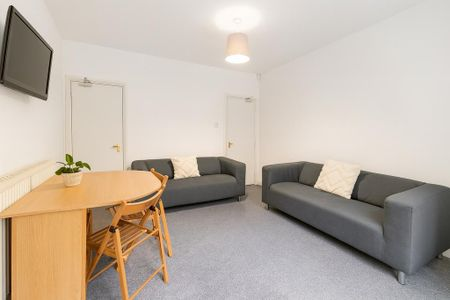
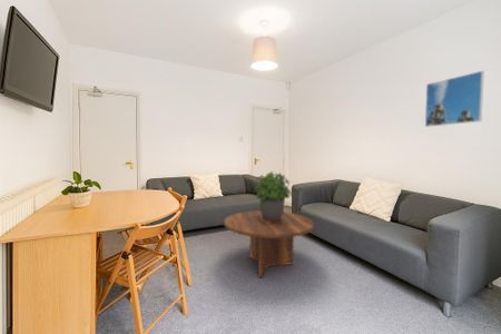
+ potted plant [253,170,294,220]
+ coffee table [223,209,315,278]
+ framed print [424,70,485,128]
